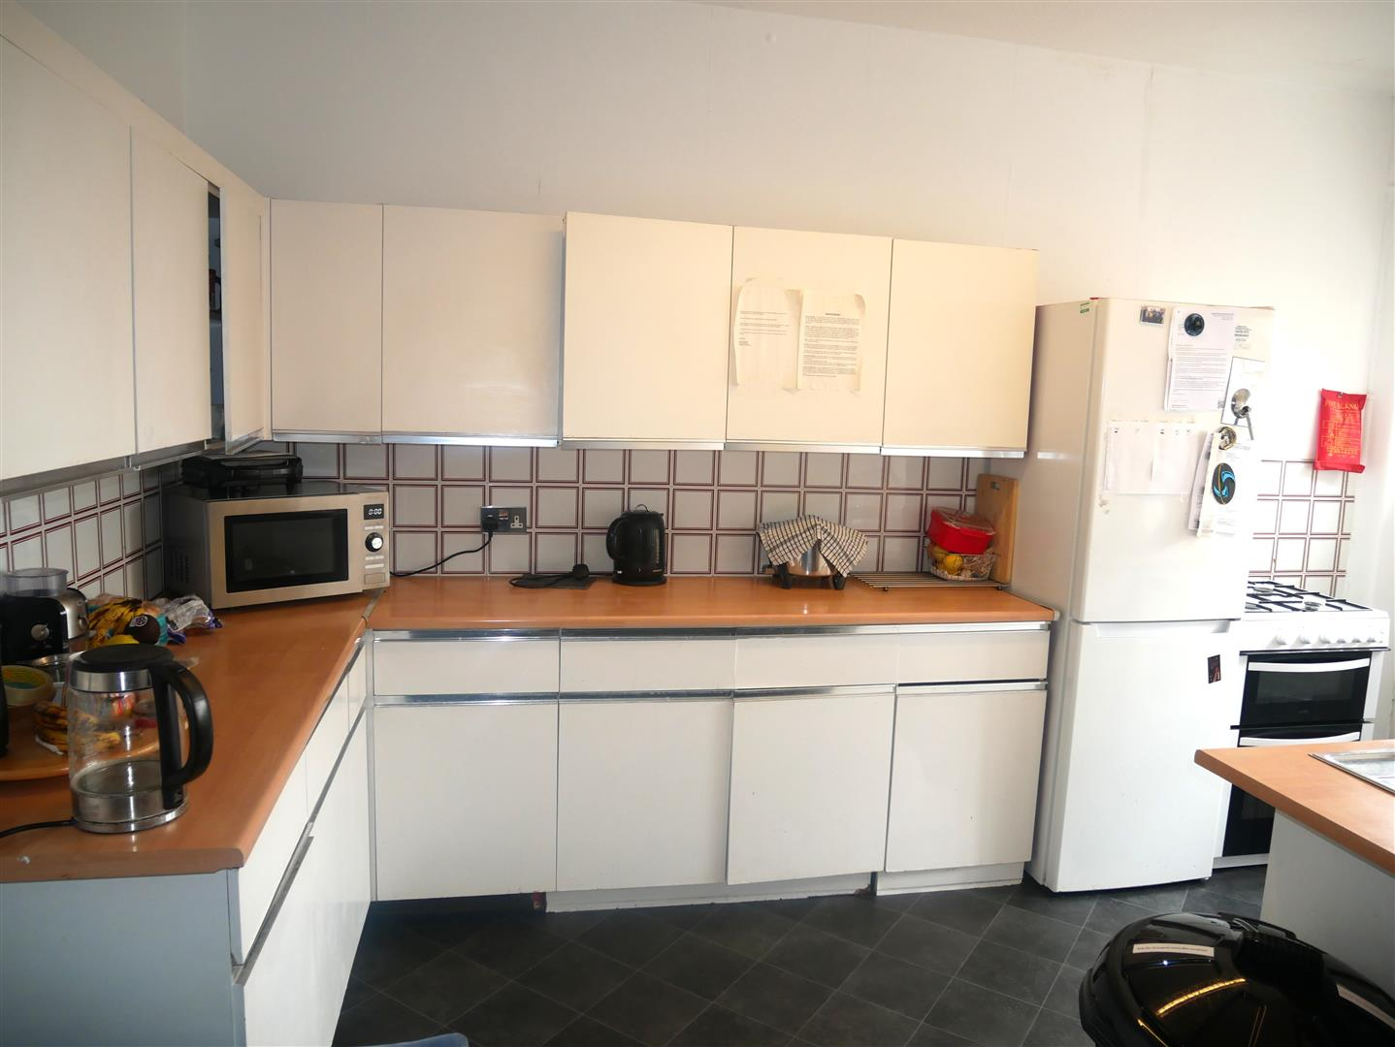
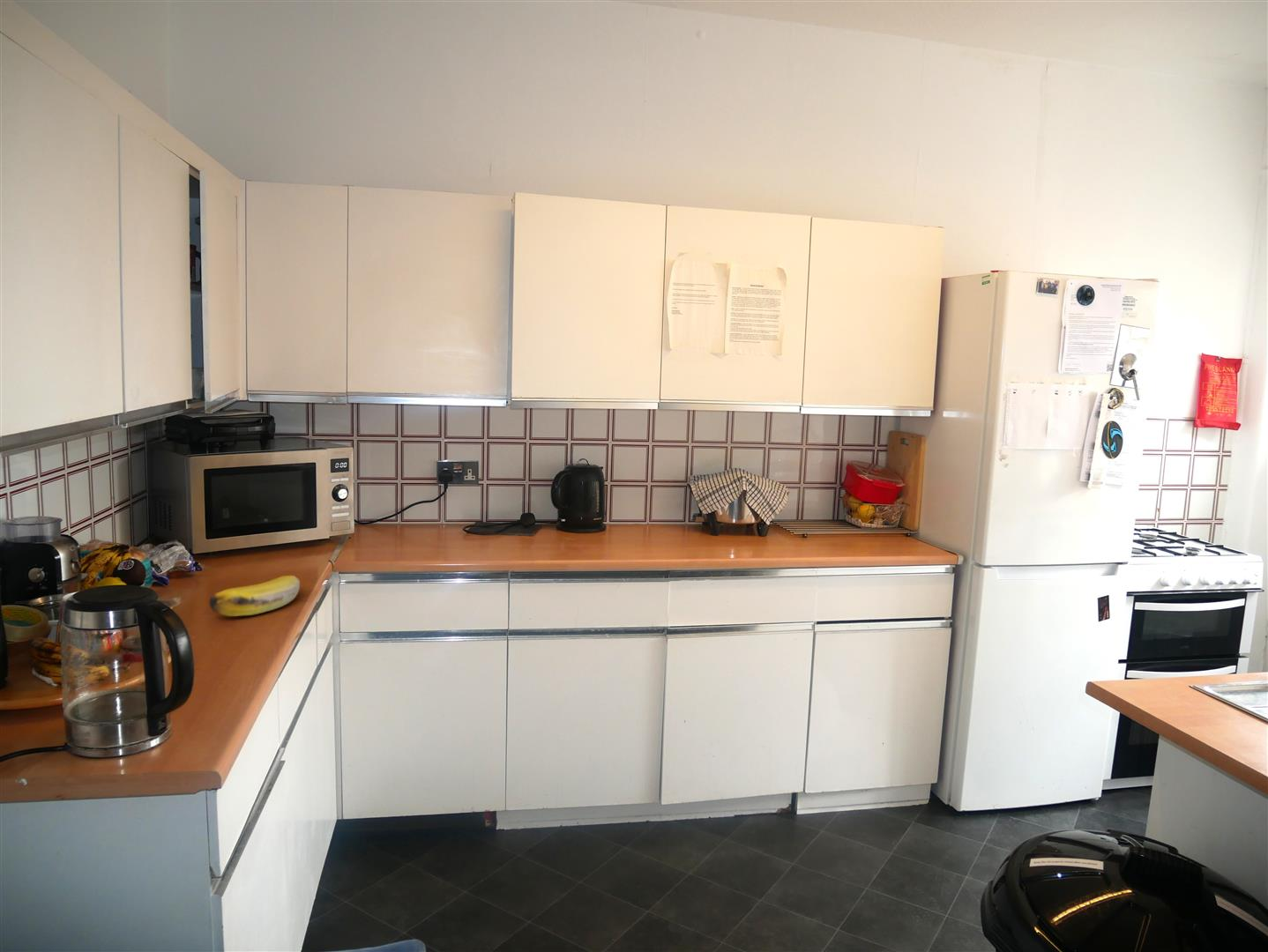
+ banana [208,575,301,617]
